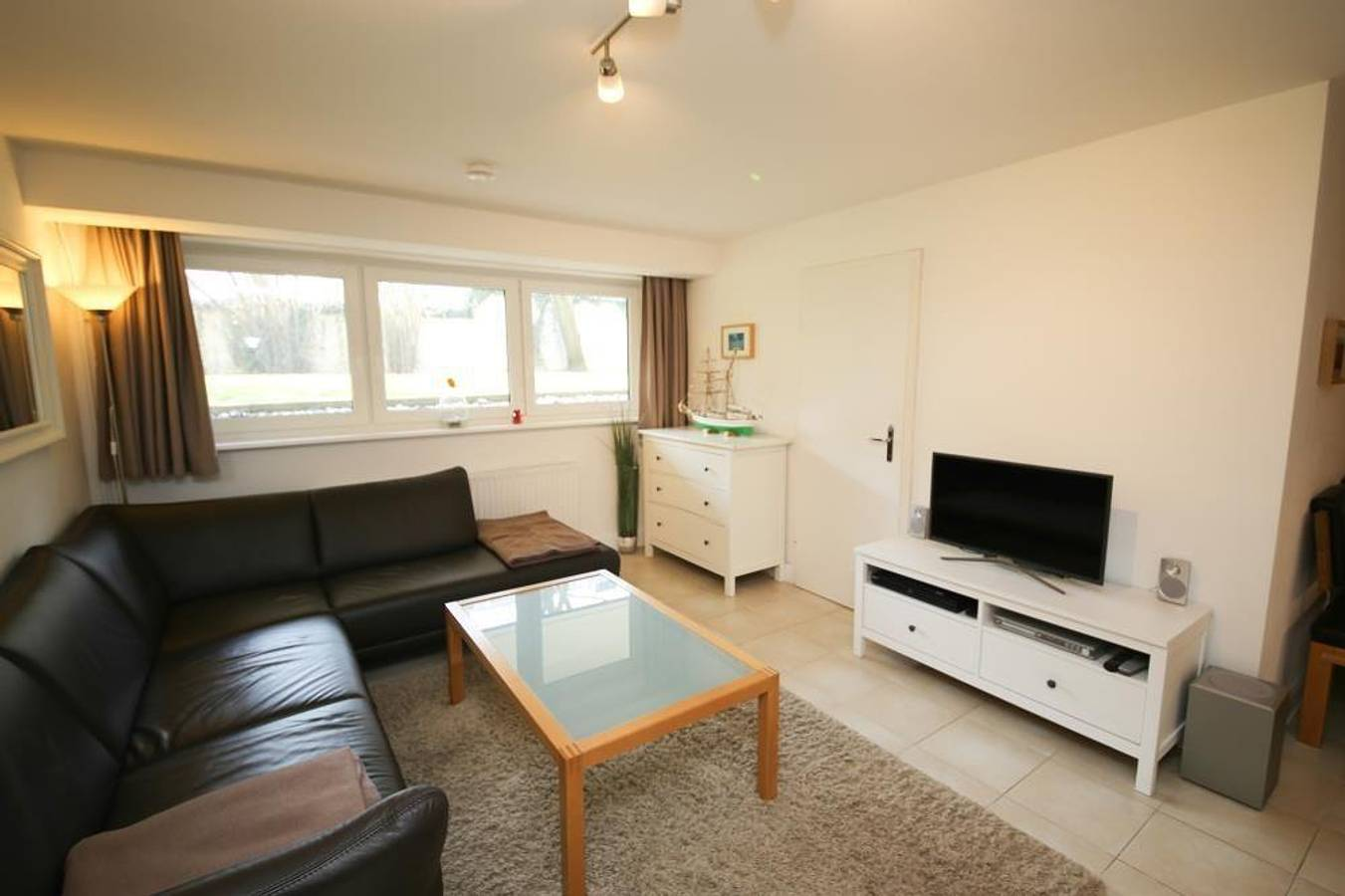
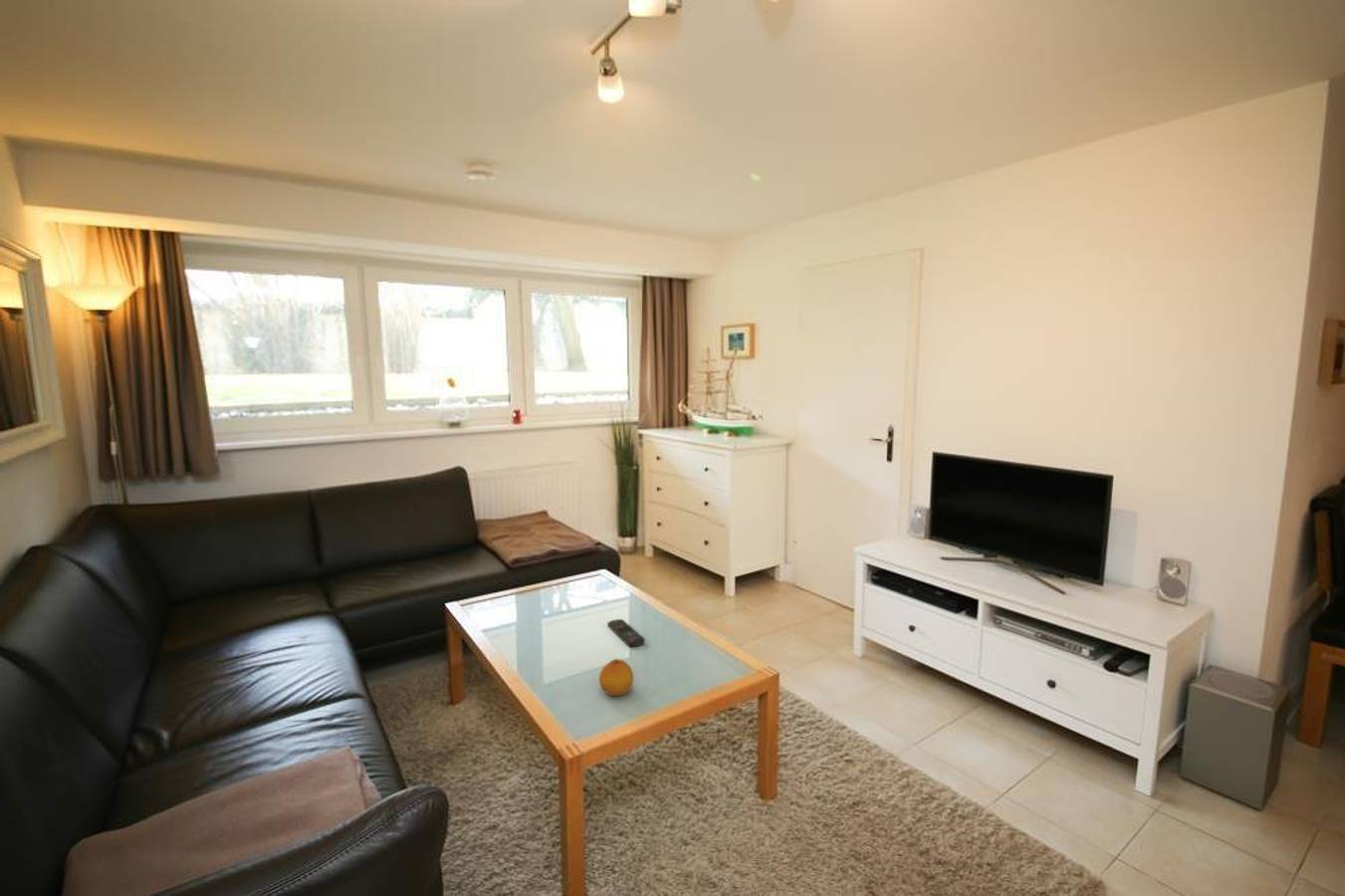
+ fruit [598,658,634,697]
+ remote control [606,618,646,647]
